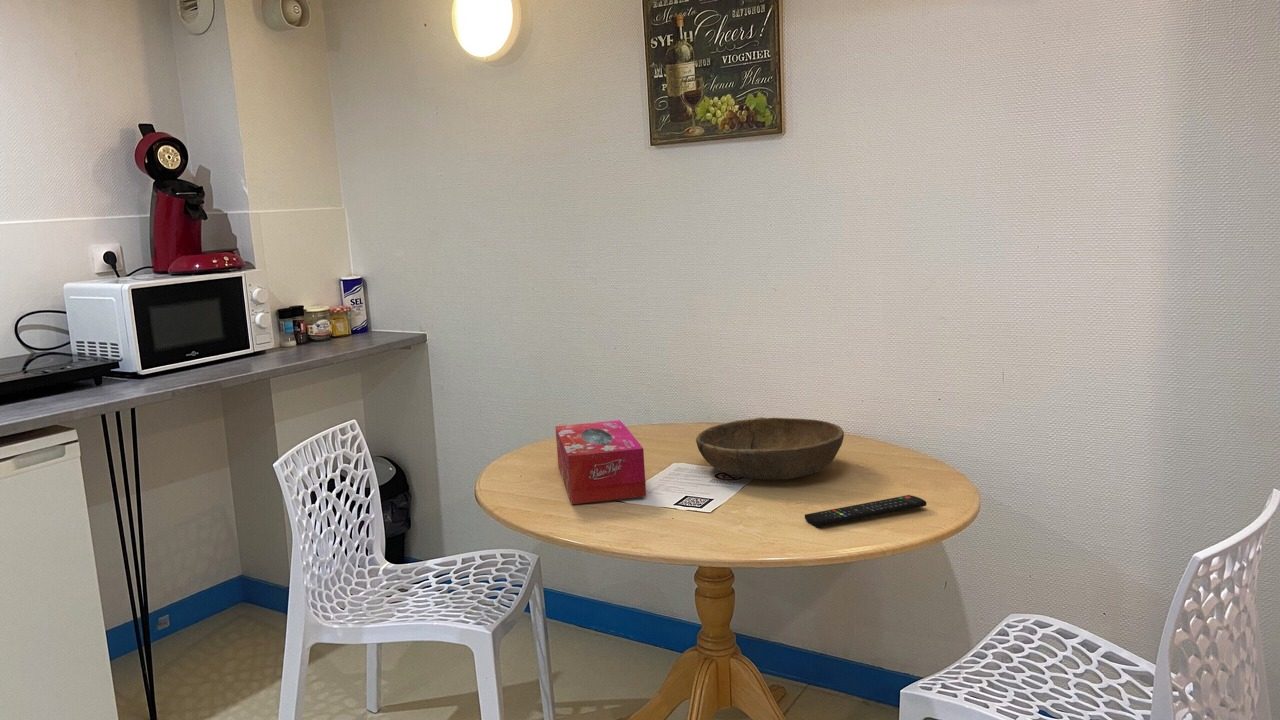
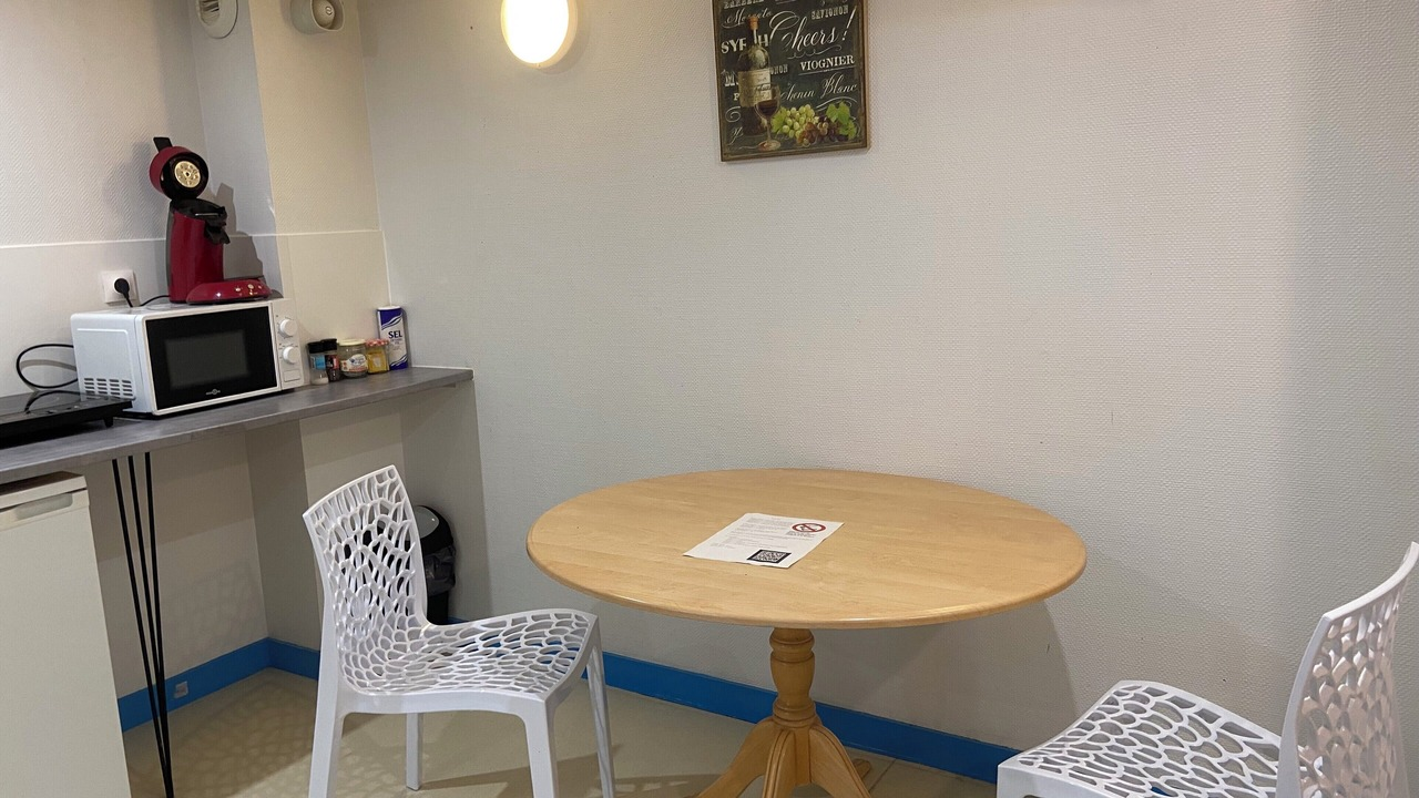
- bowl [695,416,845,481]
- remote control [804,494,927,528]
- tissue box [554,419,647,505]
